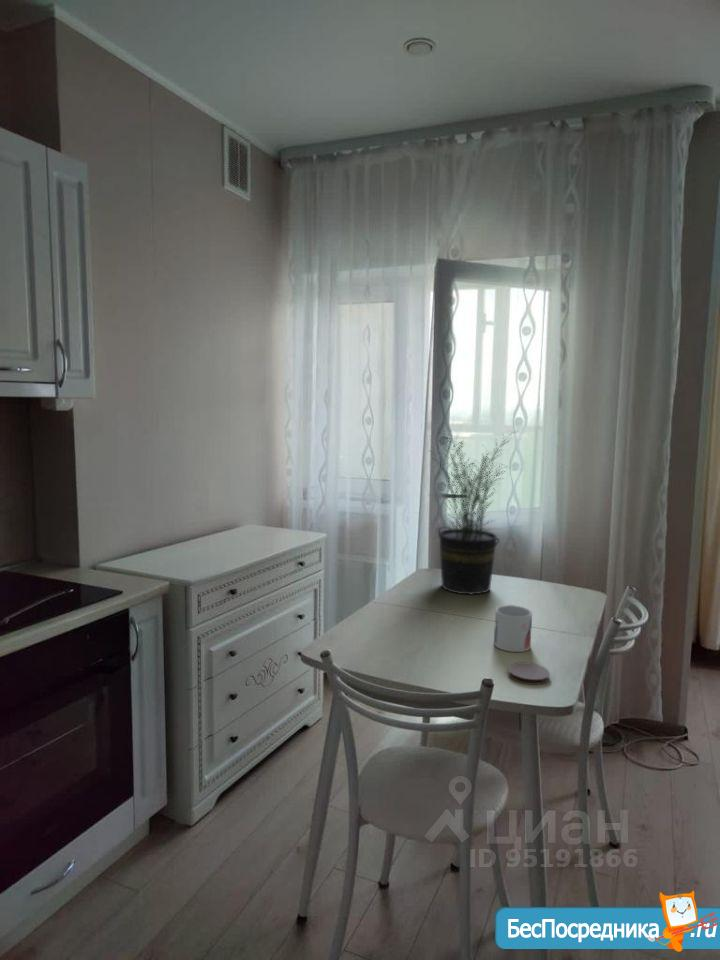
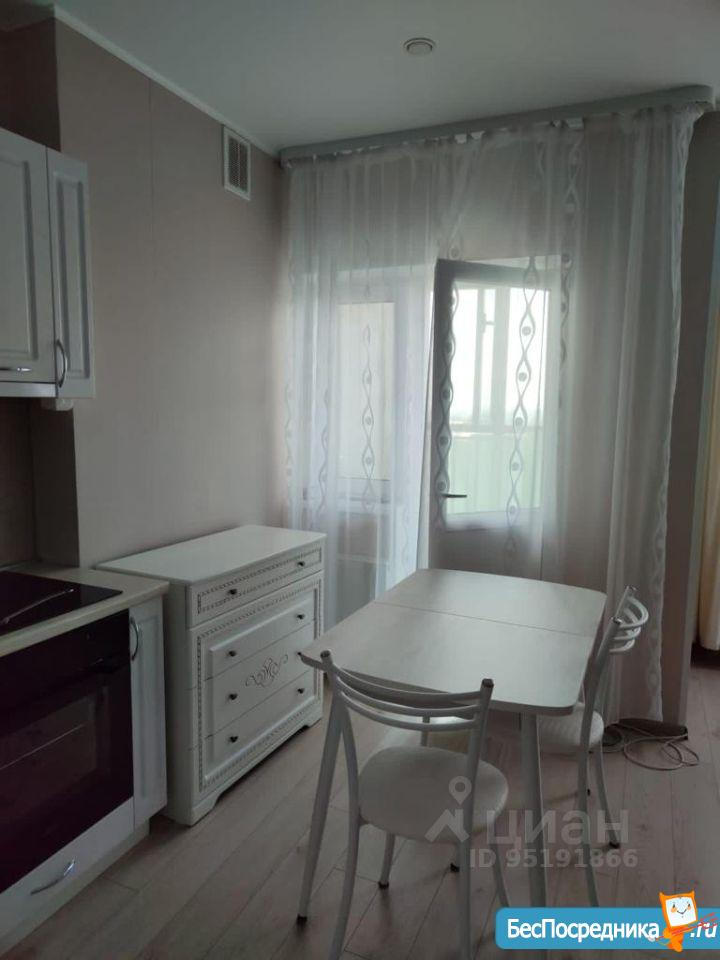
- potted plant [427,424,519,596]
- coaster [507,661,551,686]
- mug [493,604,533,653]
